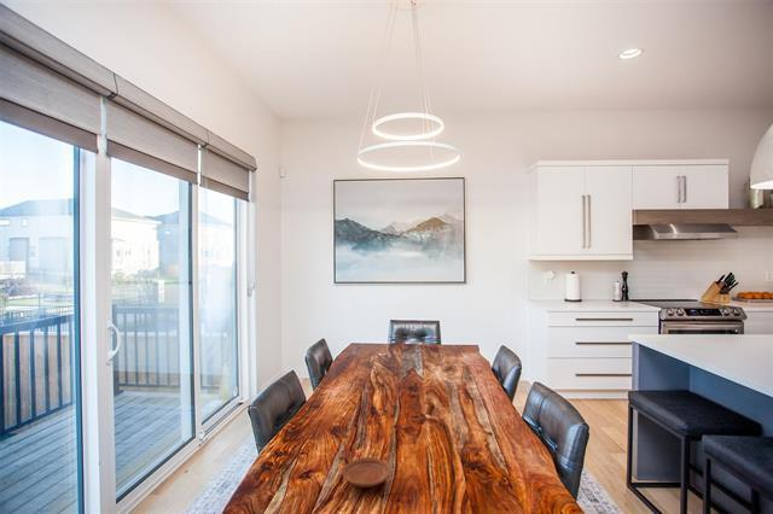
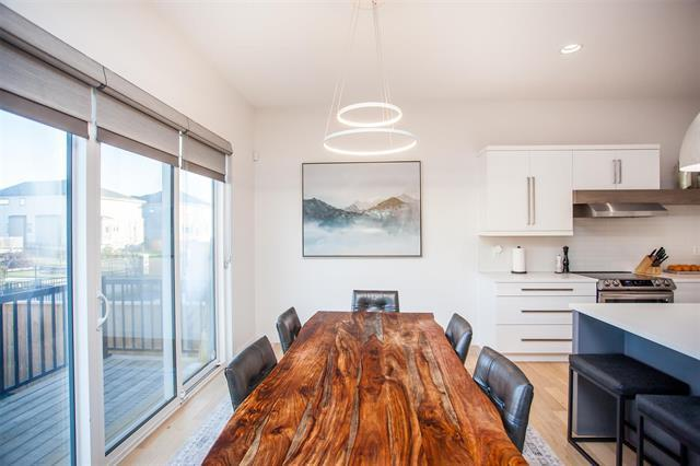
- plate [341,456,391,489]
